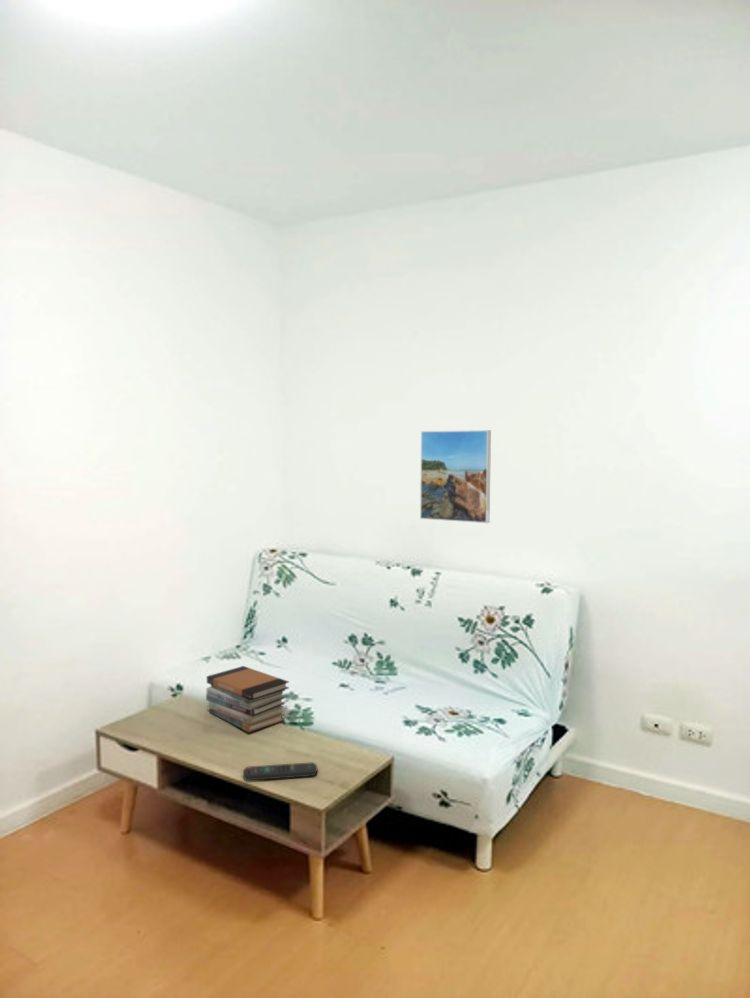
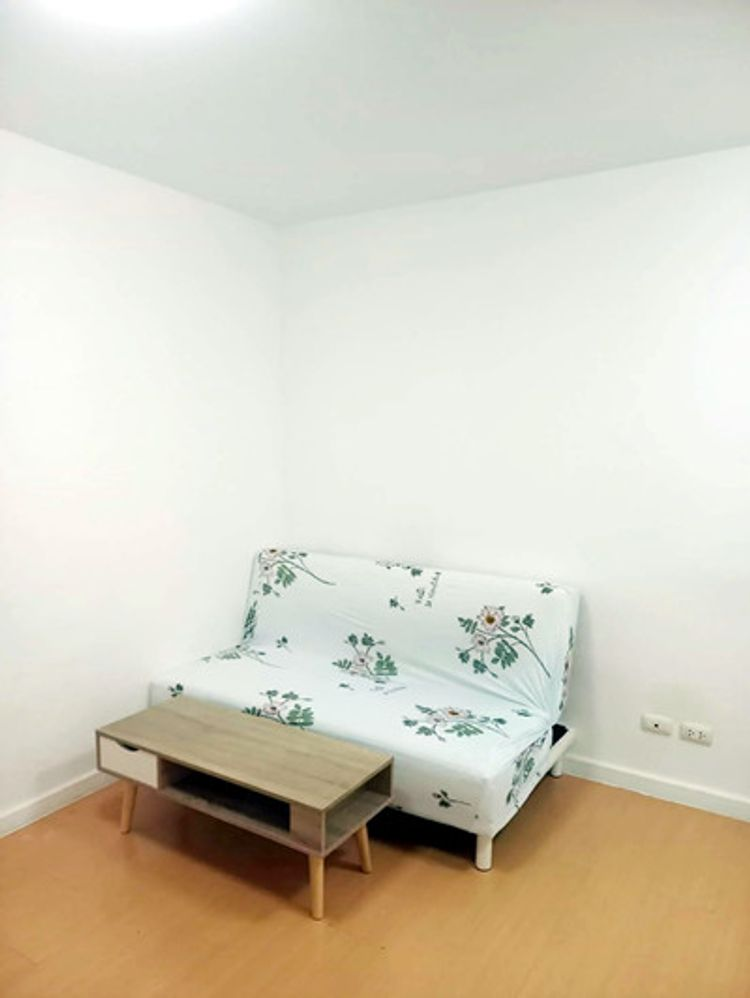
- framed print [419,429,492,524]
- remote control [242,761,318,782]
- book stack [205,665,290,733]
